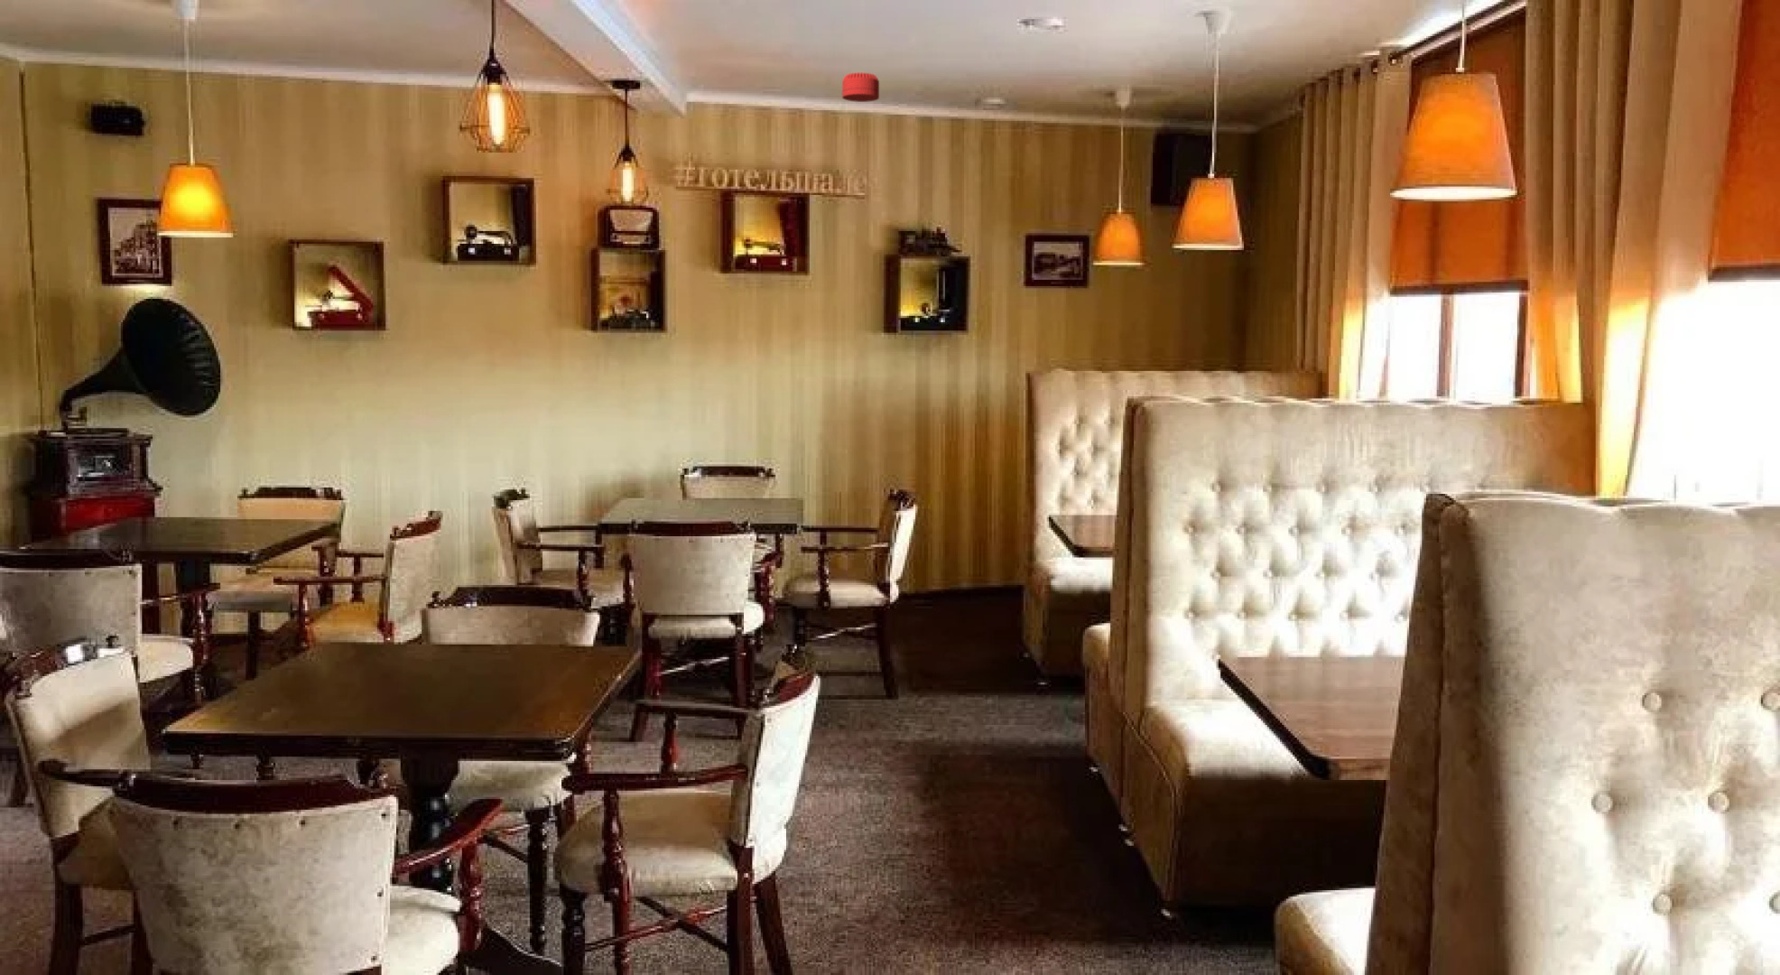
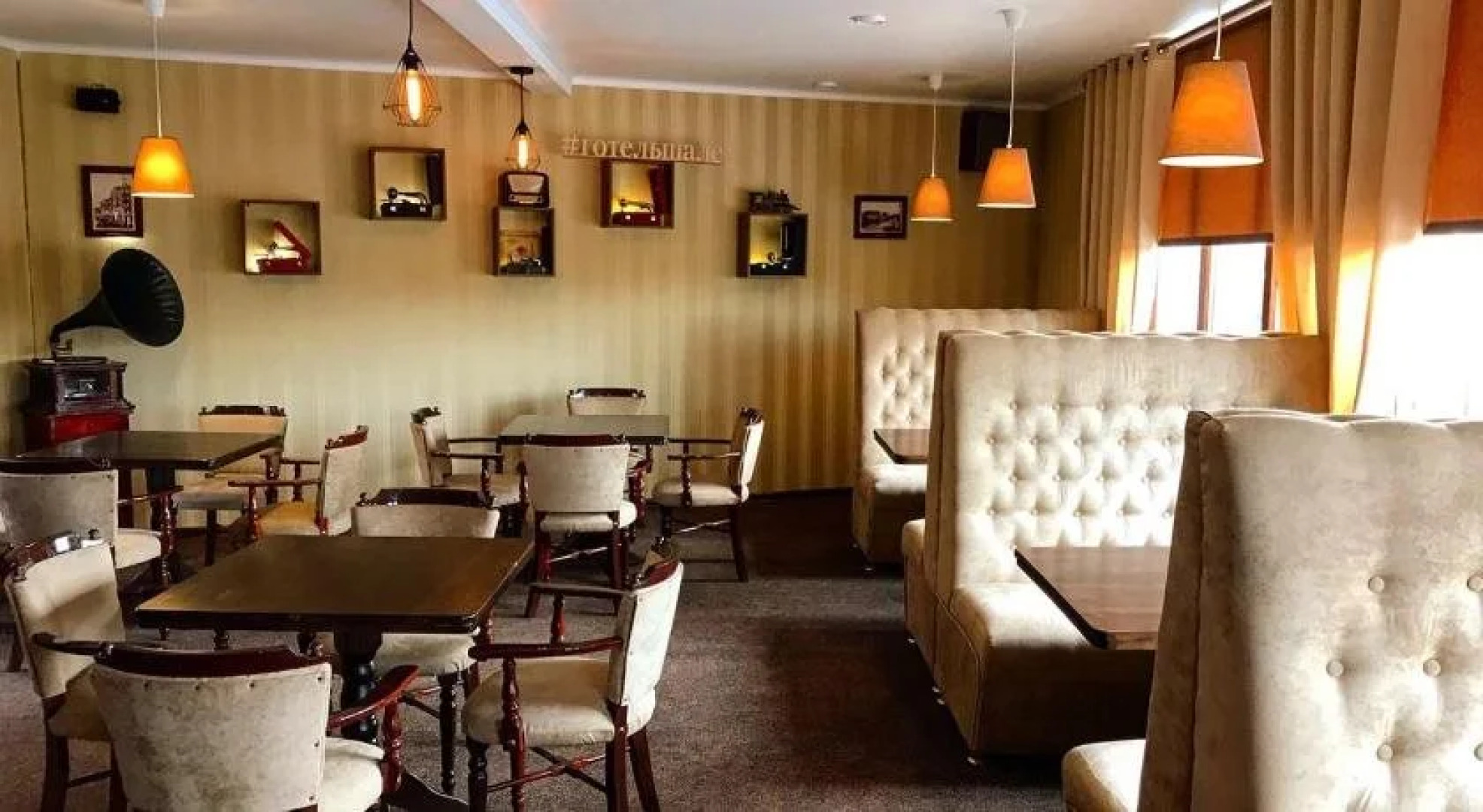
- smoke detector [841,72,880,103]
